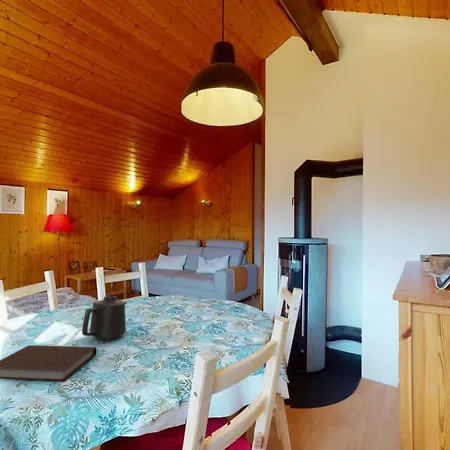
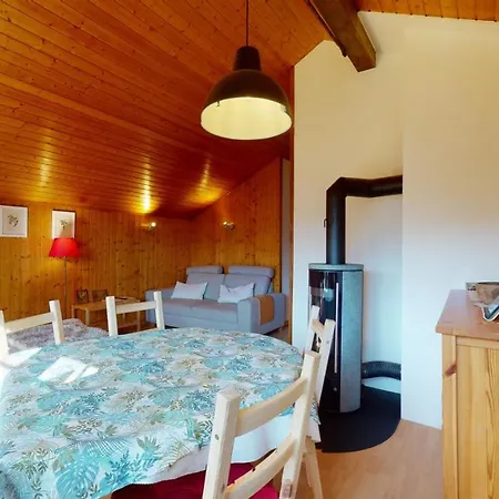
- notebook [0,344,98,382]
- mug [81,295,127,341]
